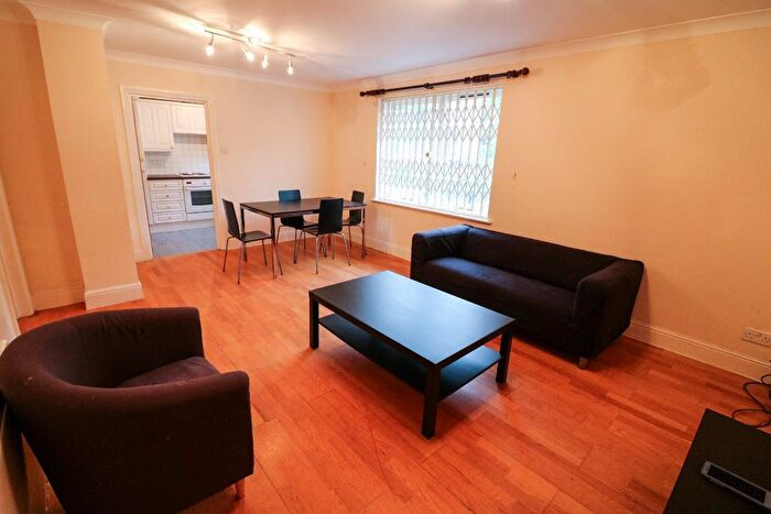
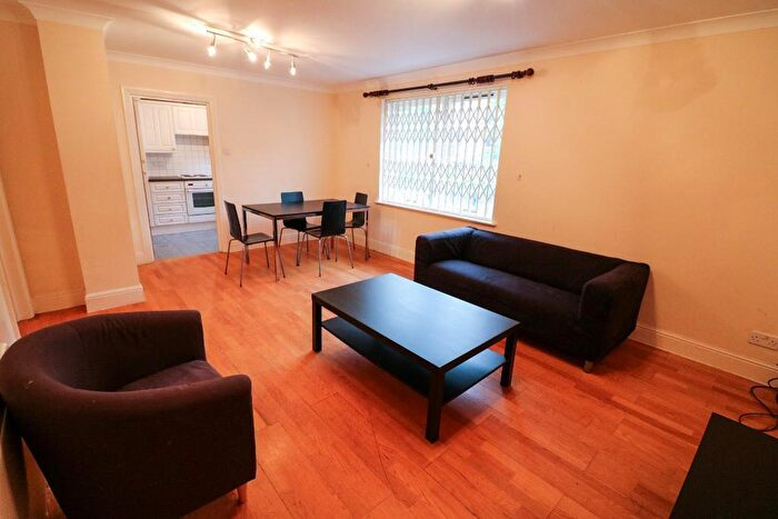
- cell phone [698,459,771,513]
